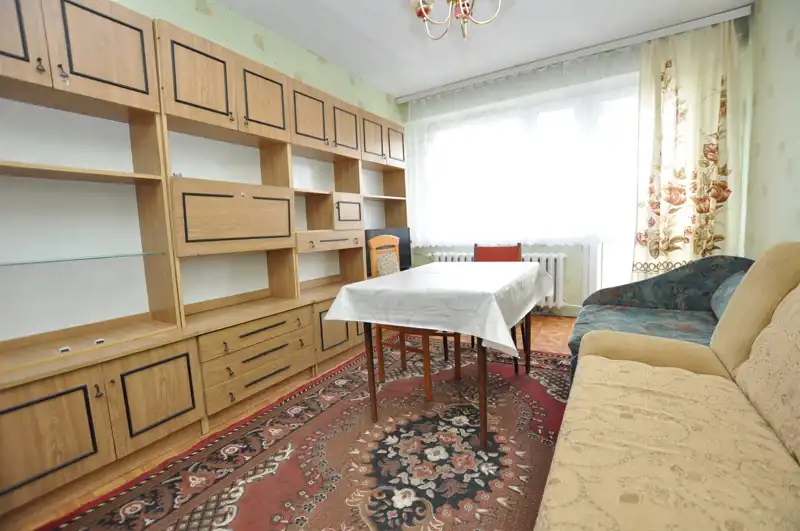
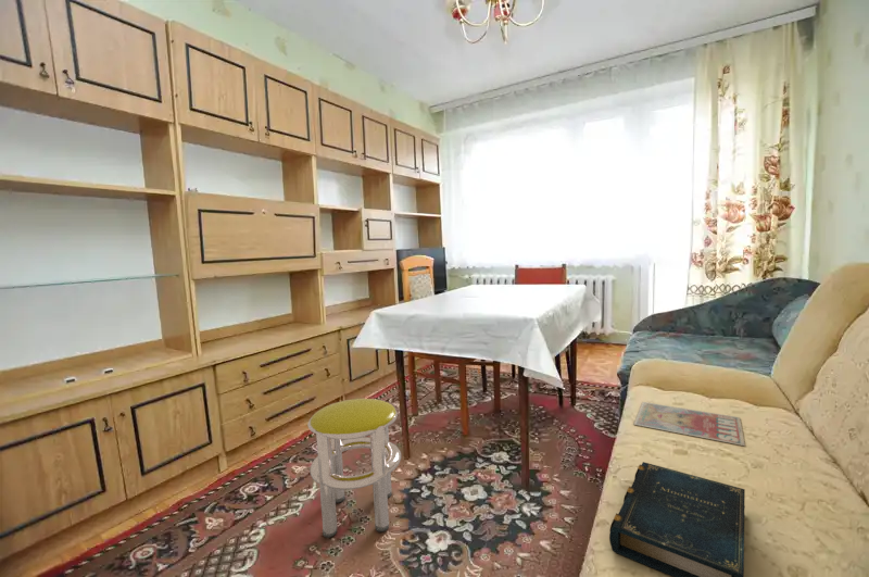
+ magazine [632,401,746,447]
+ stool [306,398,402,538]
+ book [608,461,746,577]
